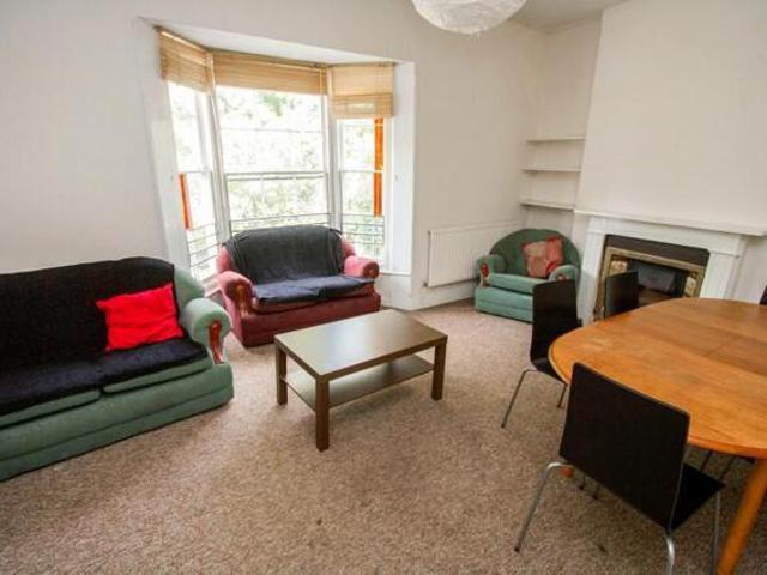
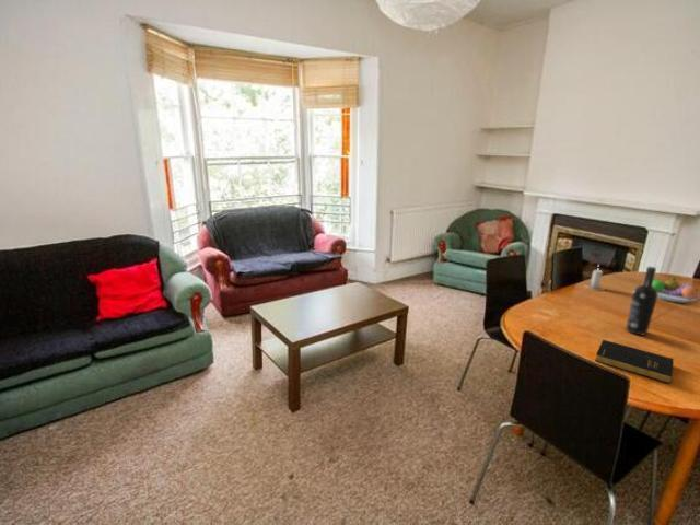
+ candle [583,262,606,292]
+ wine bottle [625,266,658,337]
+ book [594,339,675,385]
+ fruit bowl [652,277,700,304]
